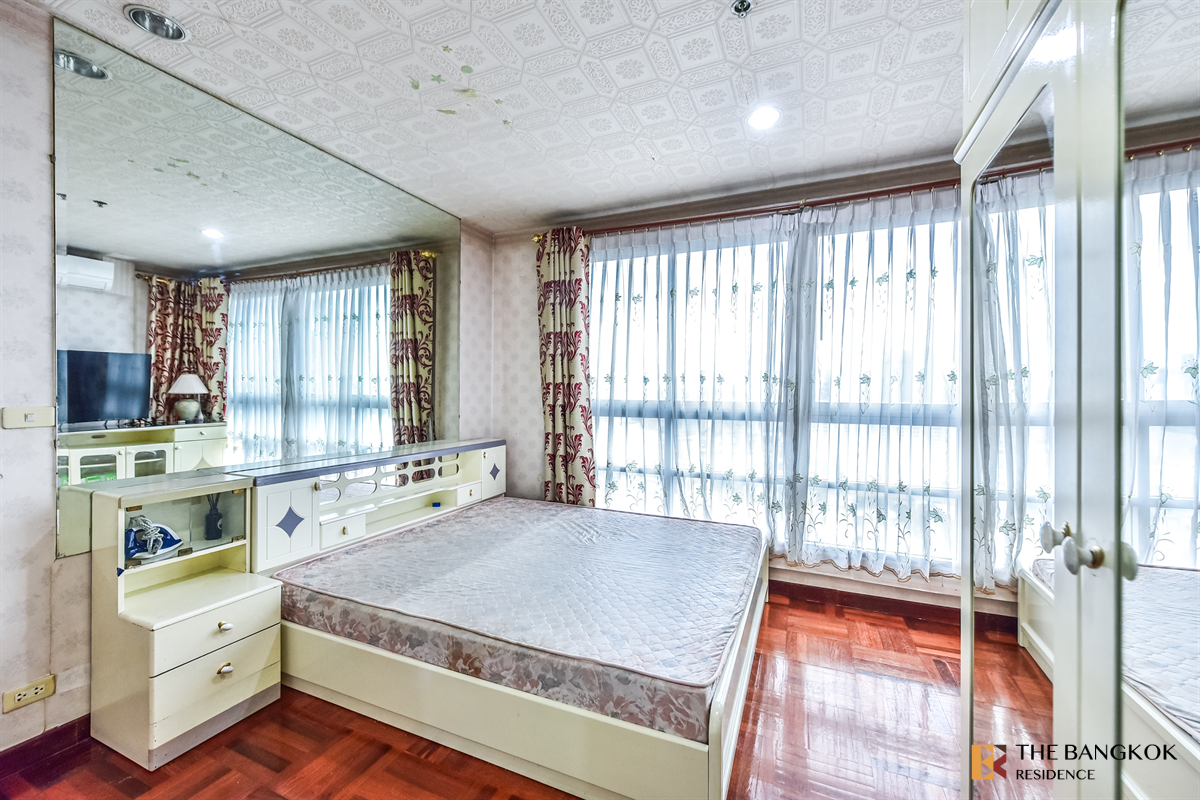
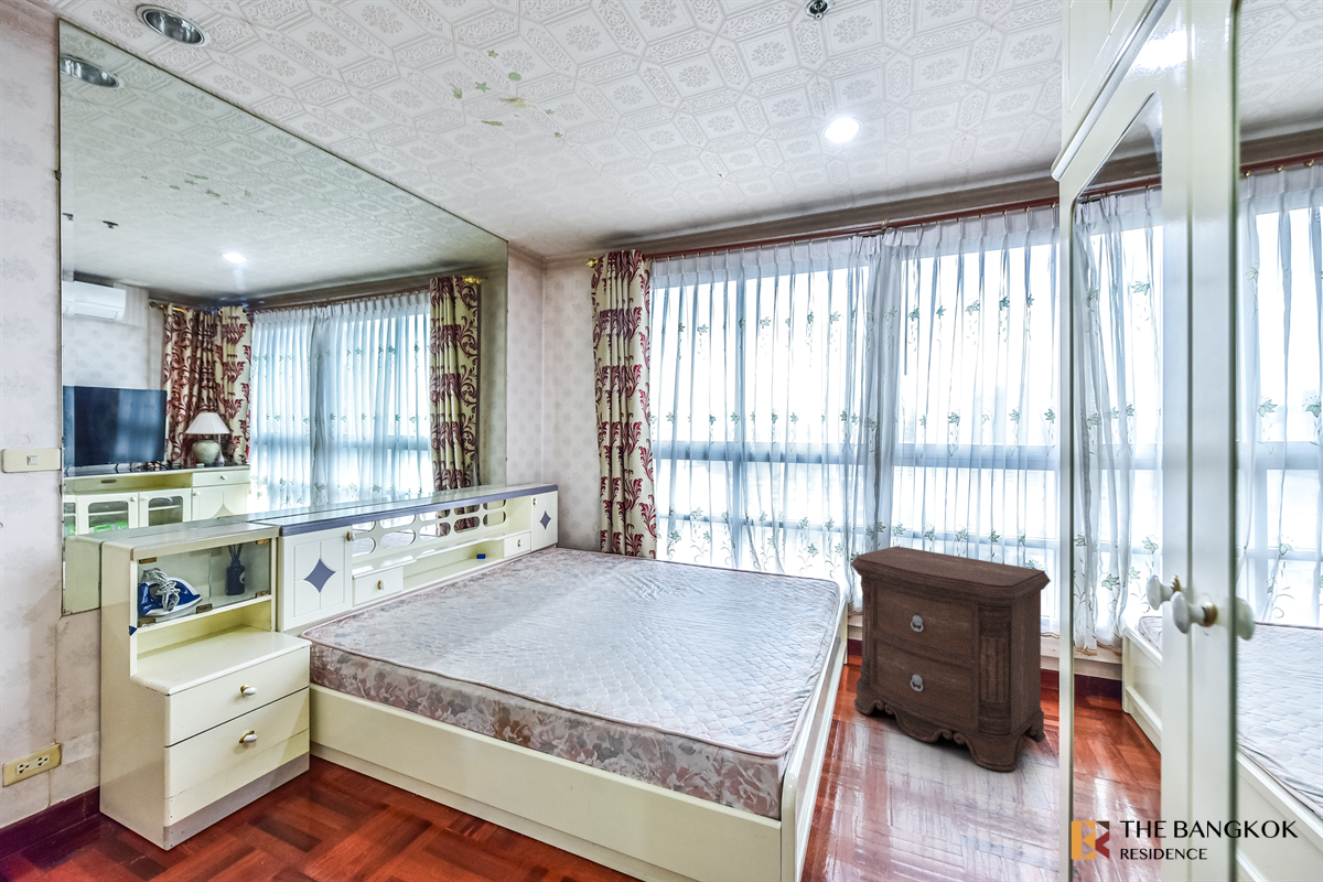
+ nightstand [850,545,1052,772]
